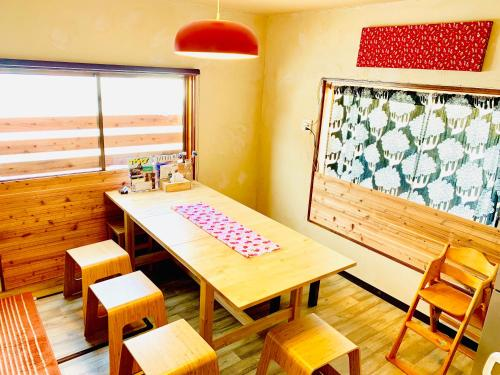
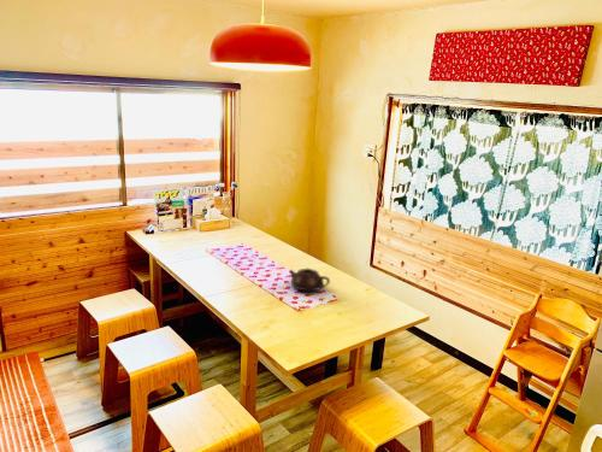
+ teapot [288,268,331,293]
